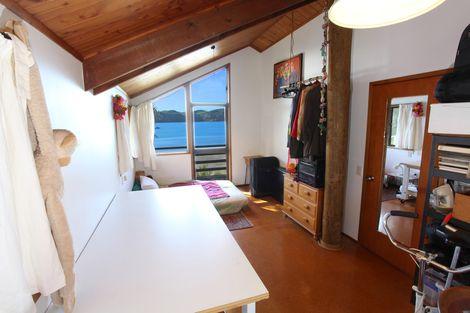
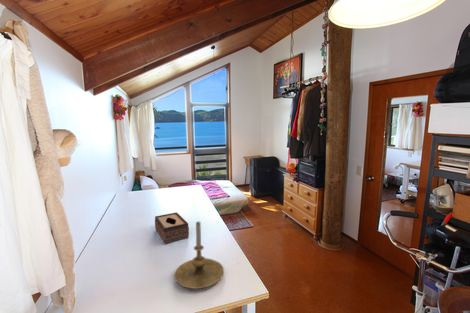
+ tissue box [154,211,190,245]
+ candle holder [173,221,225,290]
